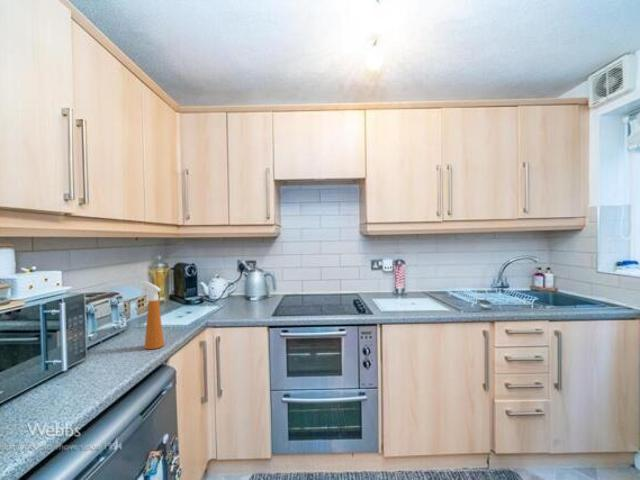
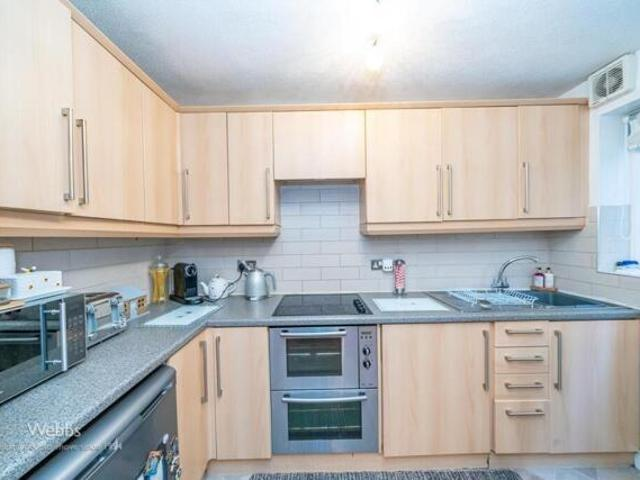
- spray bottle [137,281,165,350]
